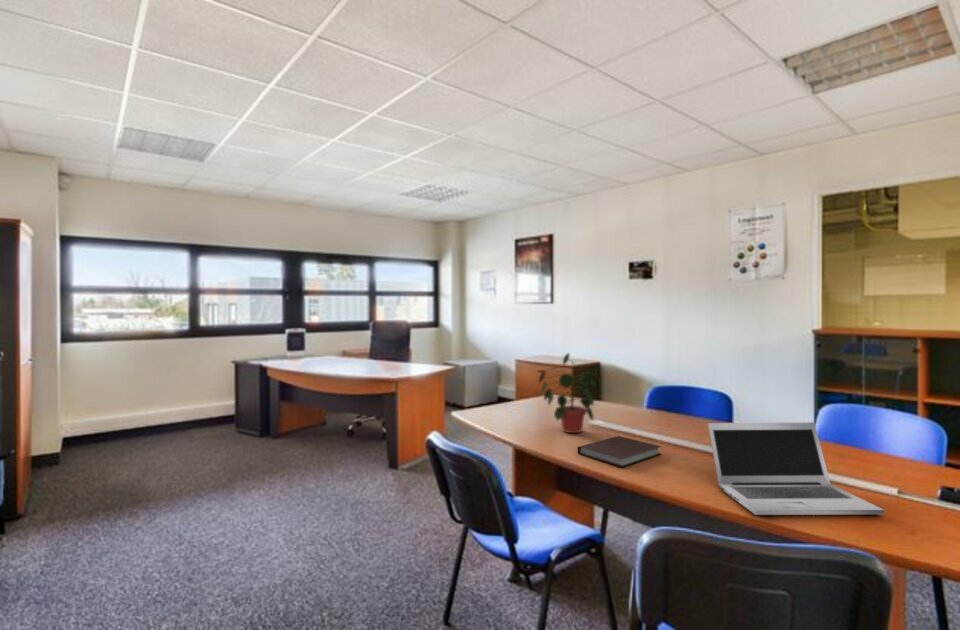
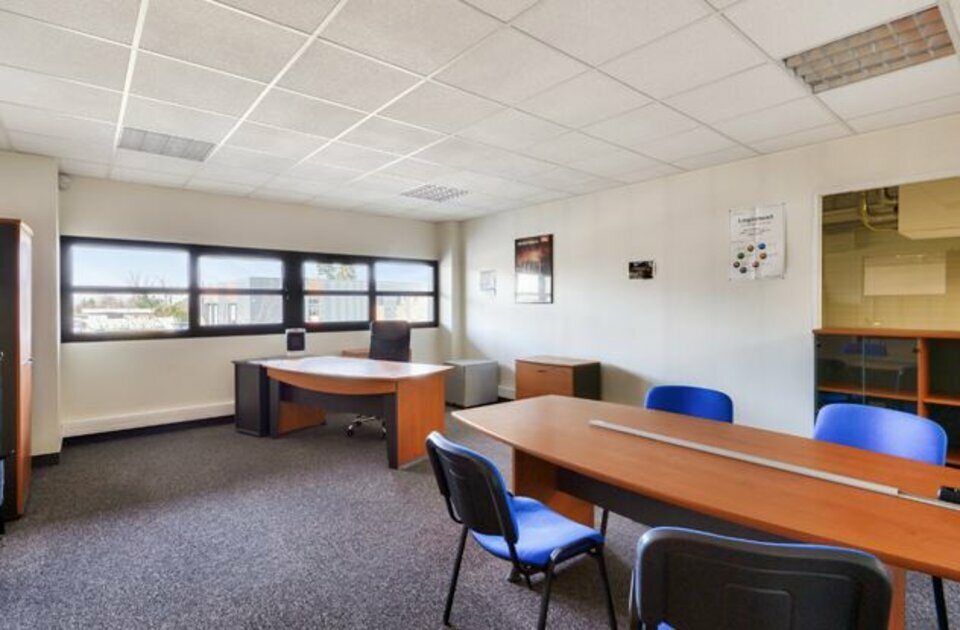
- potted plant [538,352,602,434]
- notebook [577,435,662,468]
- laptop [707,421,885,516]
